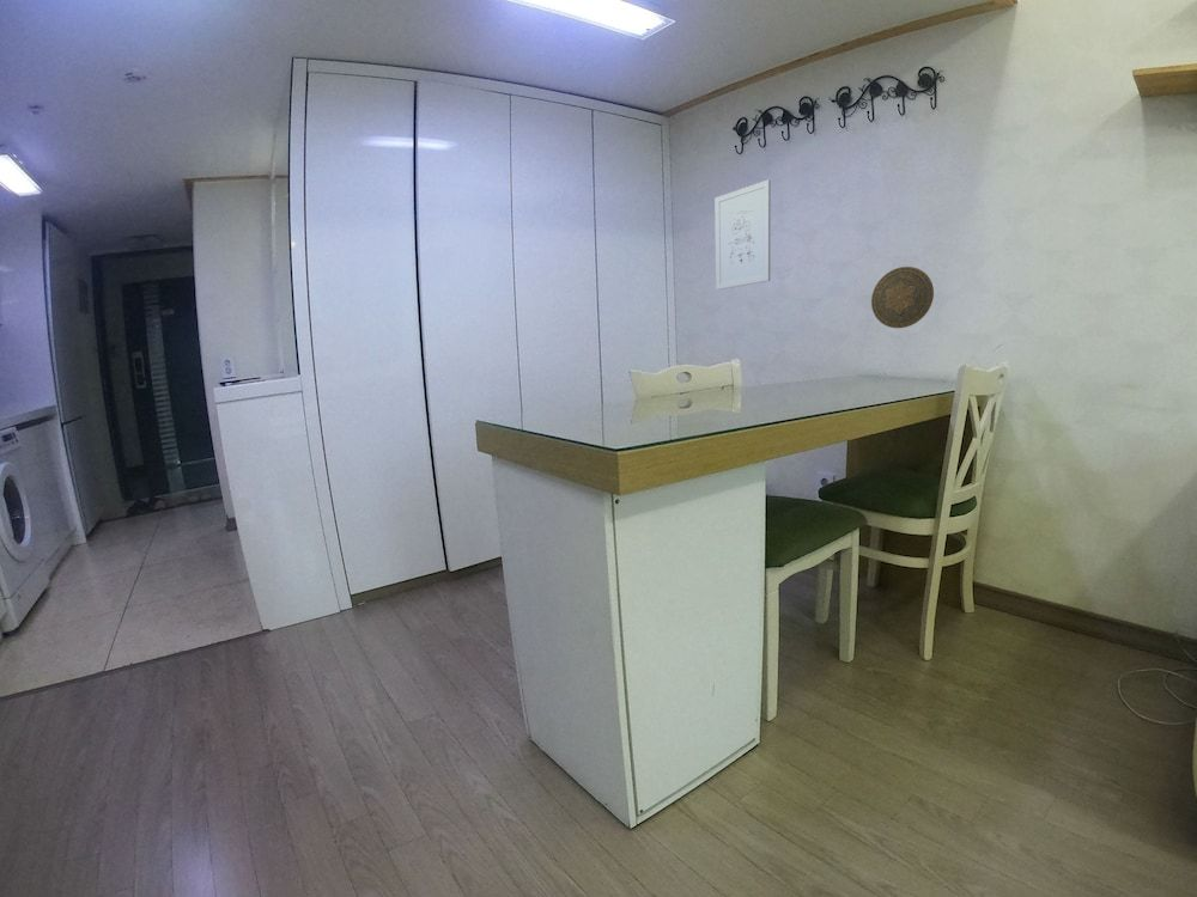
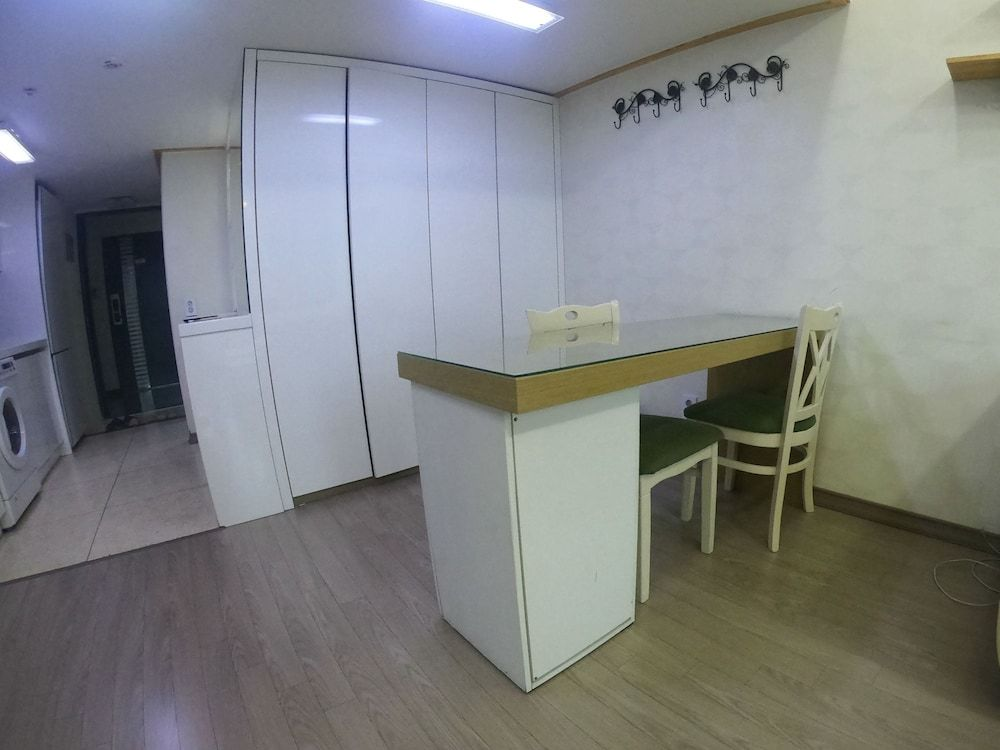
- wall art [715,179,772,291]
- decorative plate [870,266,935,329]
